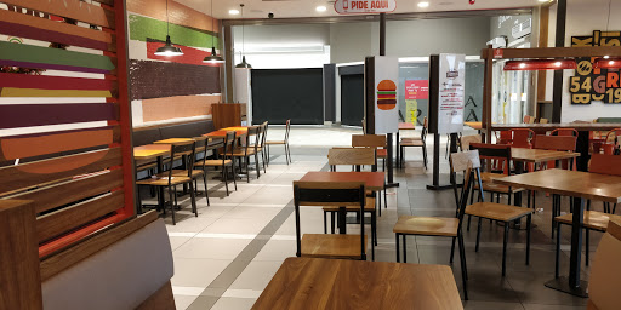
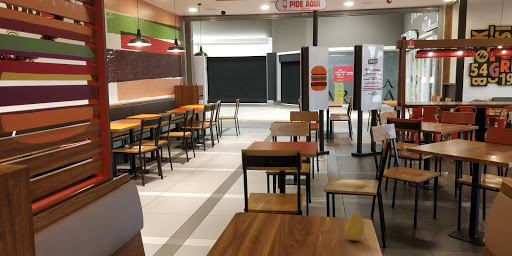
+ fruit [344,213,365,242]
